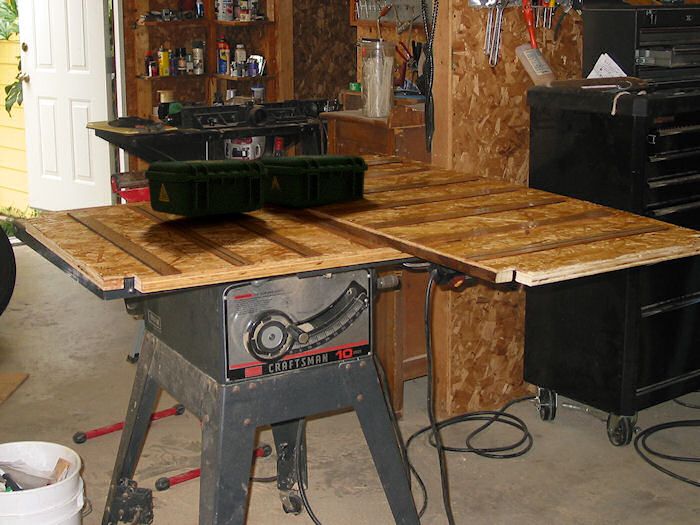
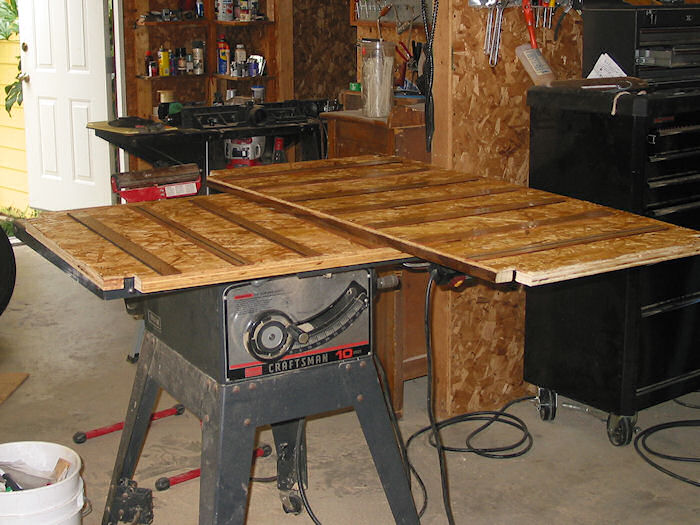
- tool box [144,153,369,218]
